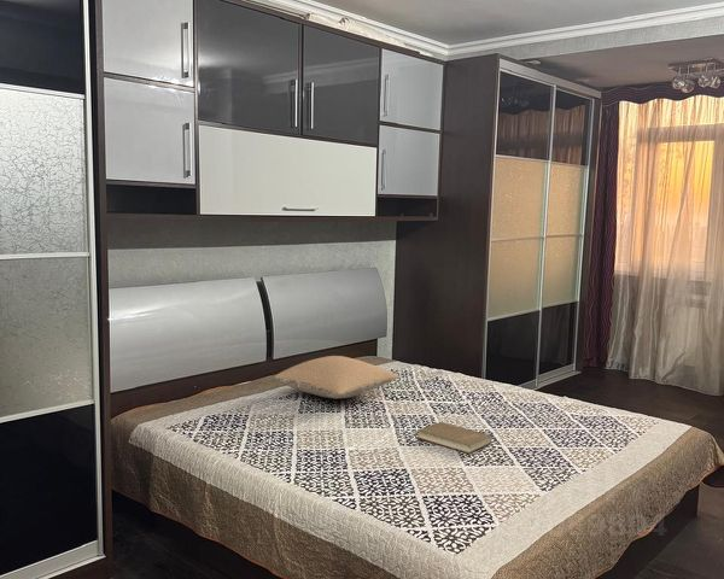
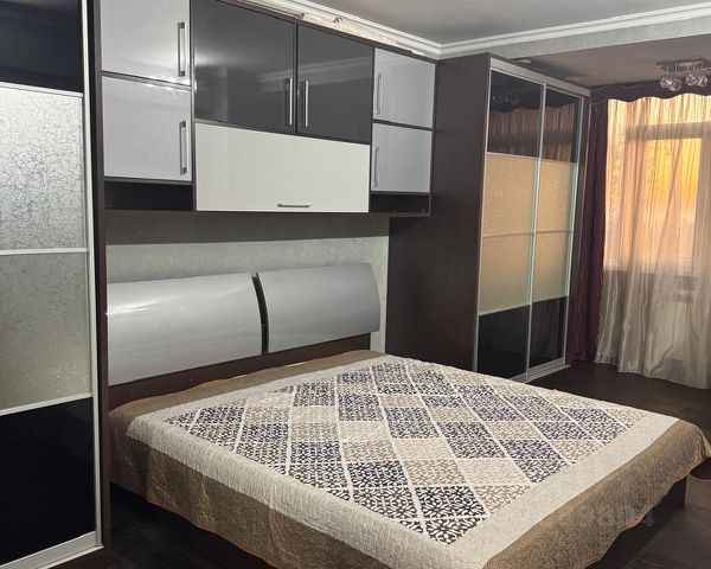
- pillow [274,355,401,399]
- book [416,421,494,455]
